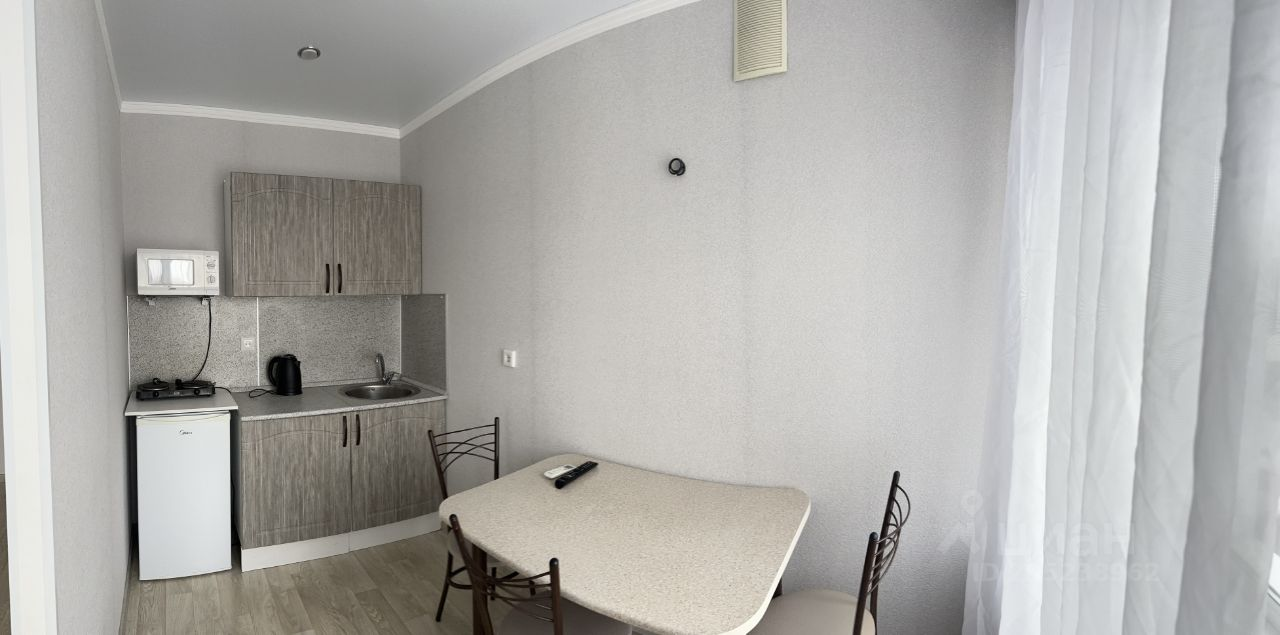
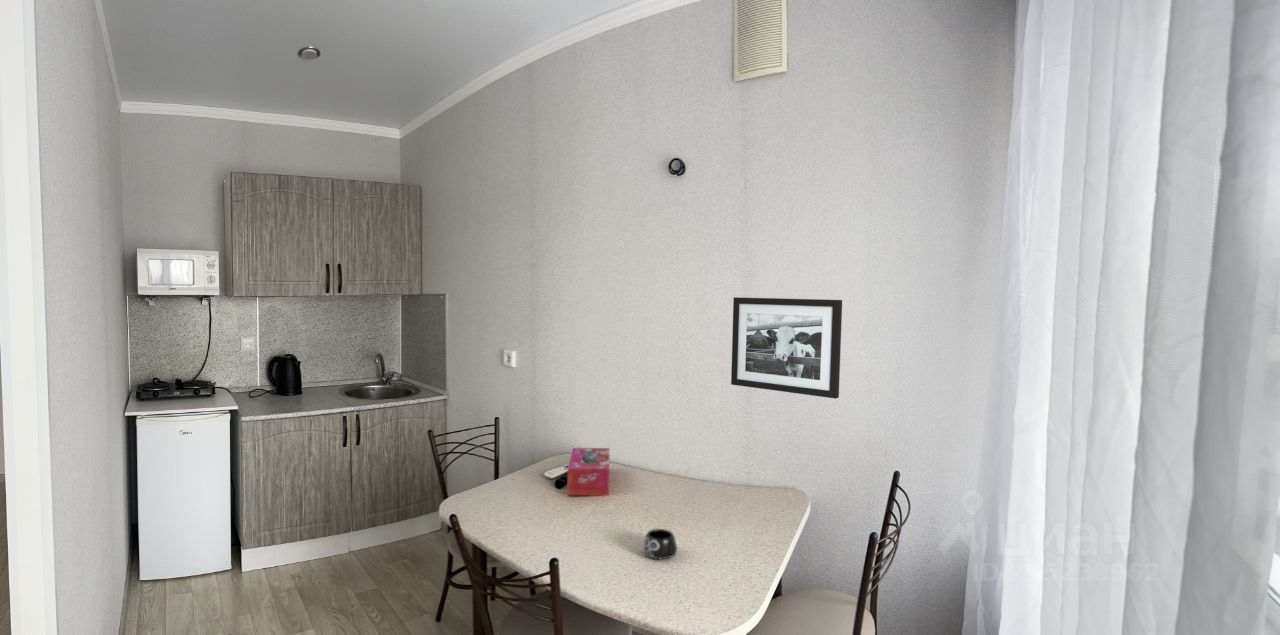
+ mug [642,528,678,560]
+ picture frame [730,296,843,400]
+ tissue box [566,447,611,497]
